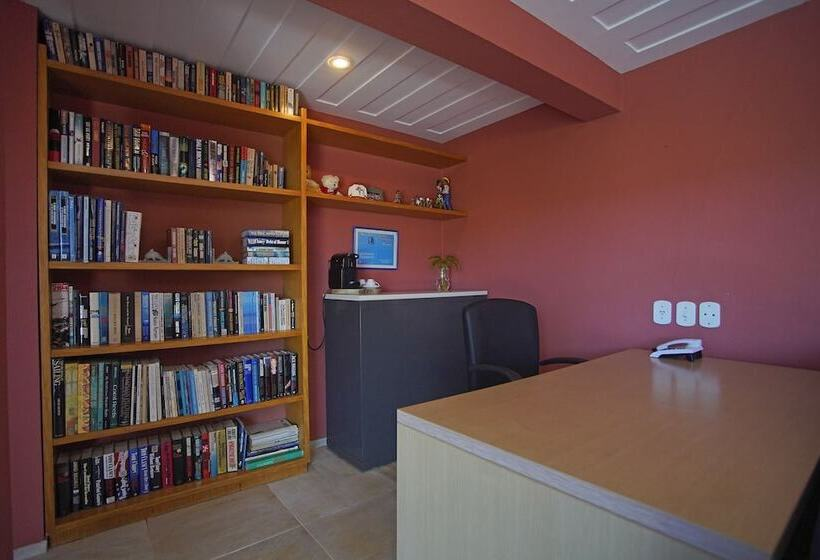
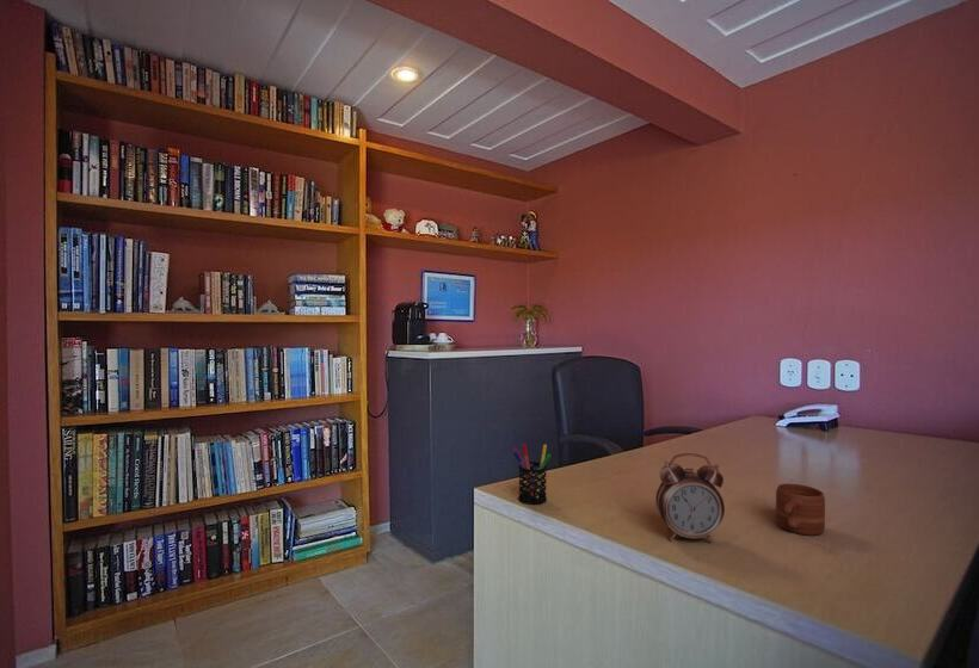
+ alarm clock [654,452,726,544]
+ mug [775,482,826,537]
+ pen holder [511,443,552,506]
